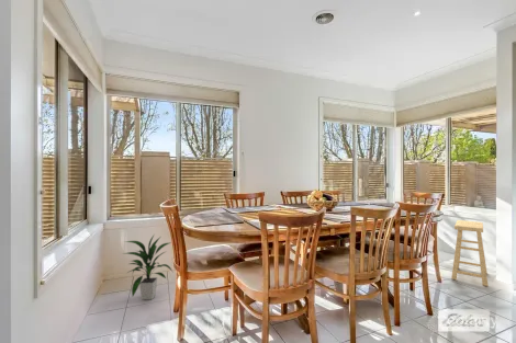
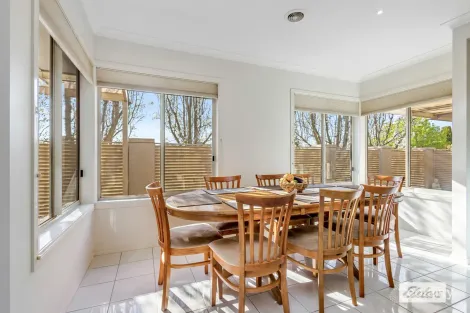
- indoor plant [122,235,173,300]
- stool [450,219,490,287]
